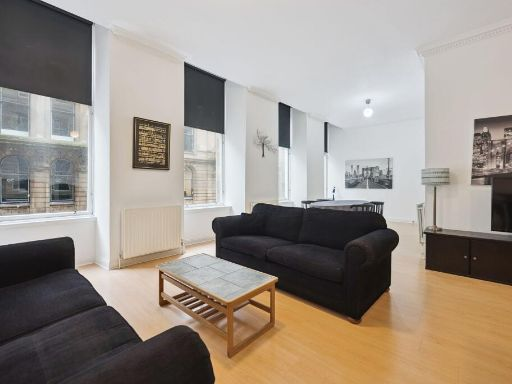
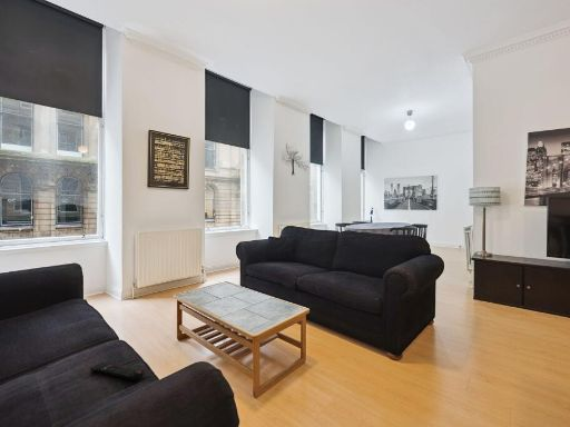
+ remote control [89,361,145,381]
